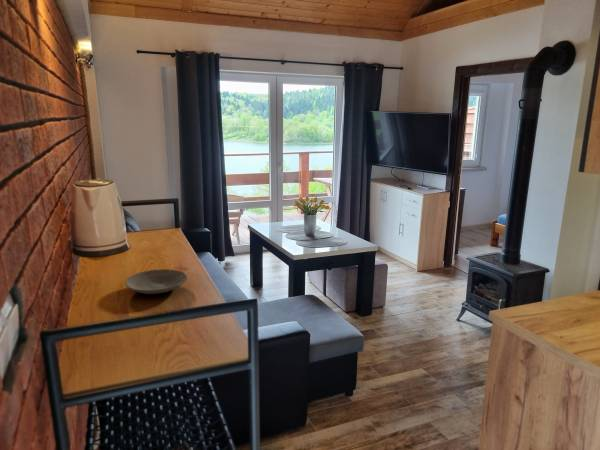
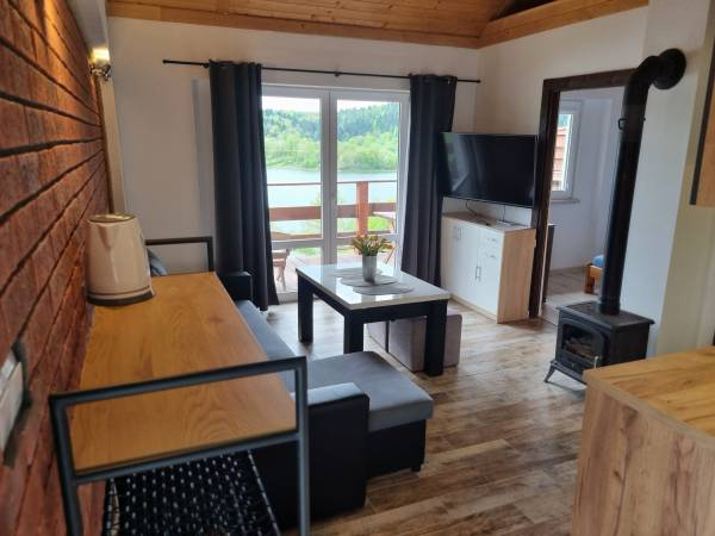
- plate [124,268,188,295]
